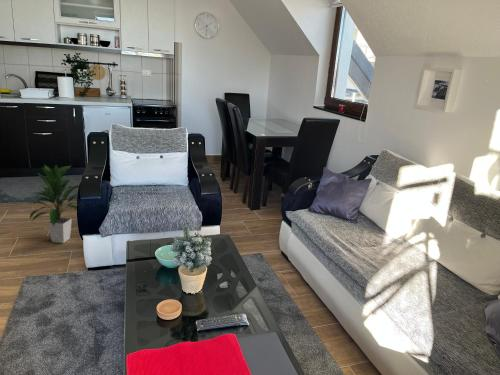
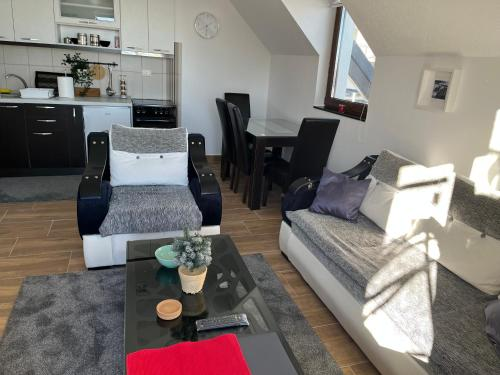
- indoor plant [29,164,80,244]
